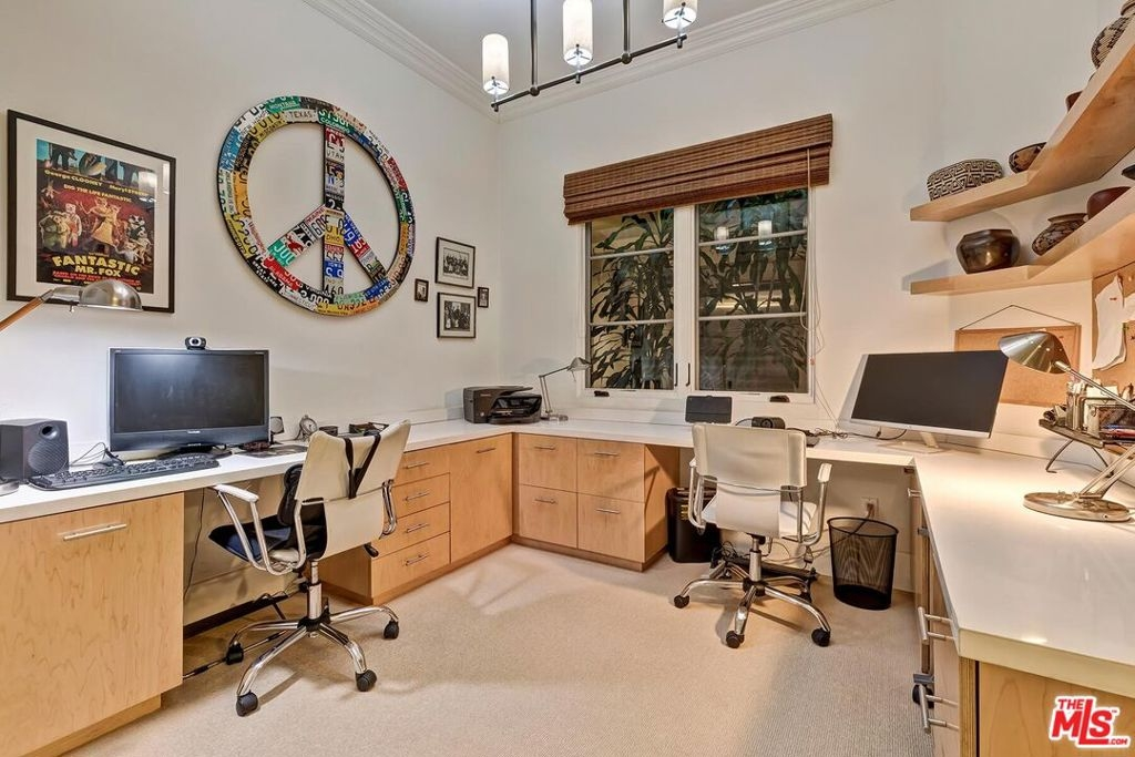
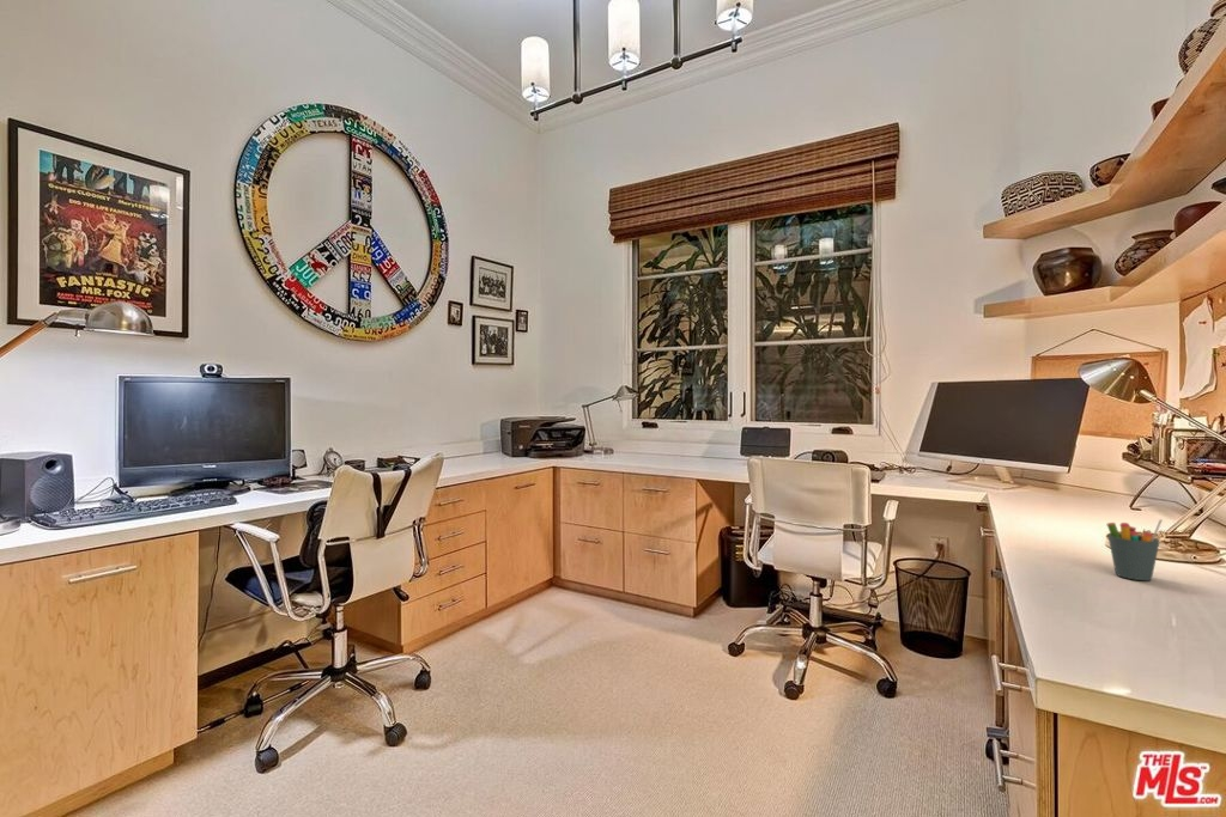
+ pen holder [1106,518,1164,581]
